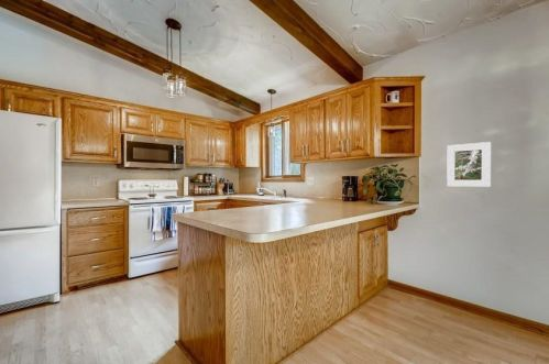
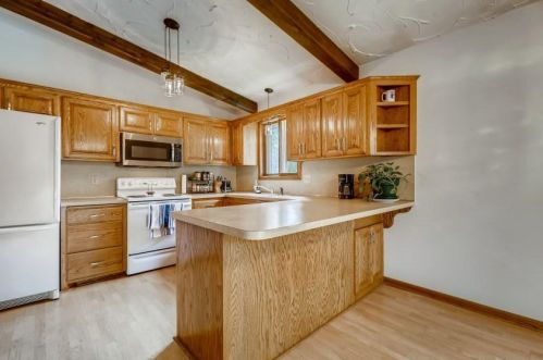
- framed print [446,141,492,188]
